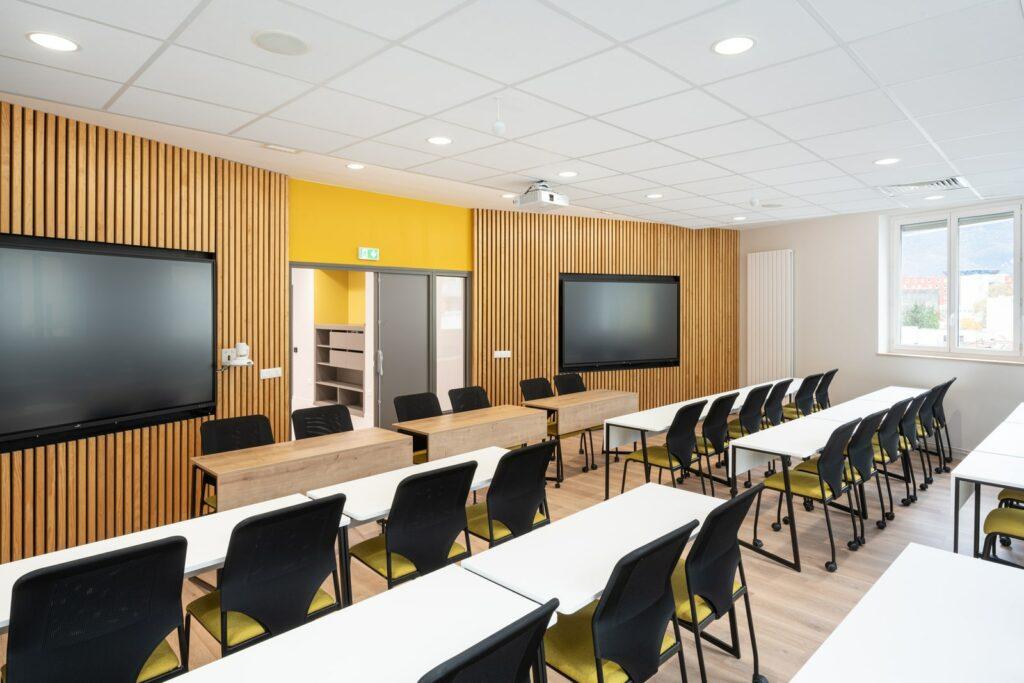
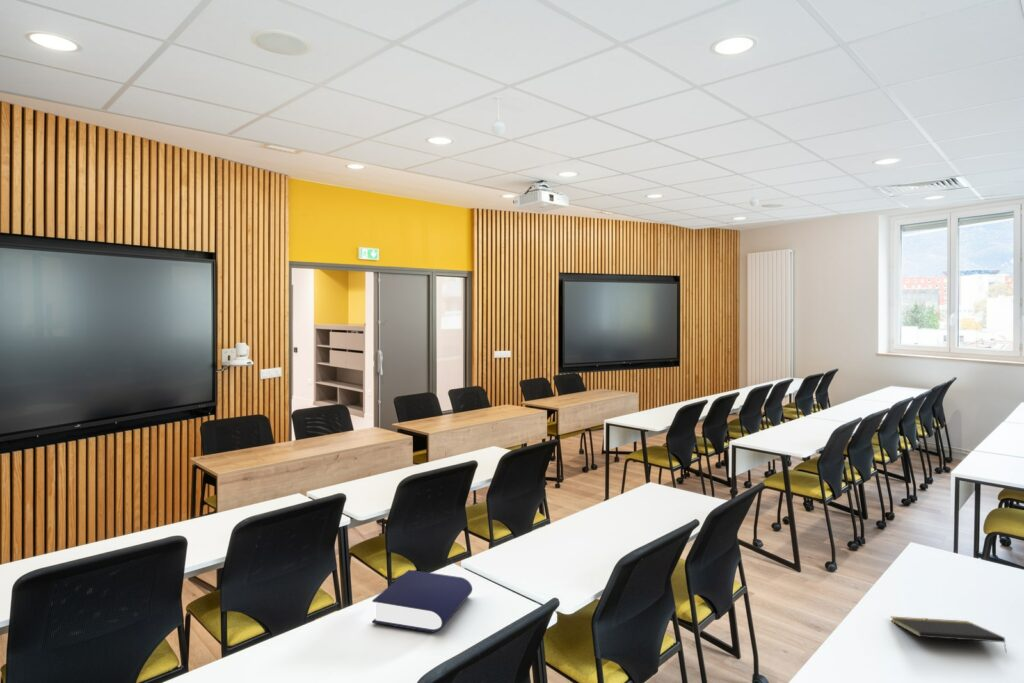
+ notepad [889,615,1008,654]
+ book [371,569,473,634]
